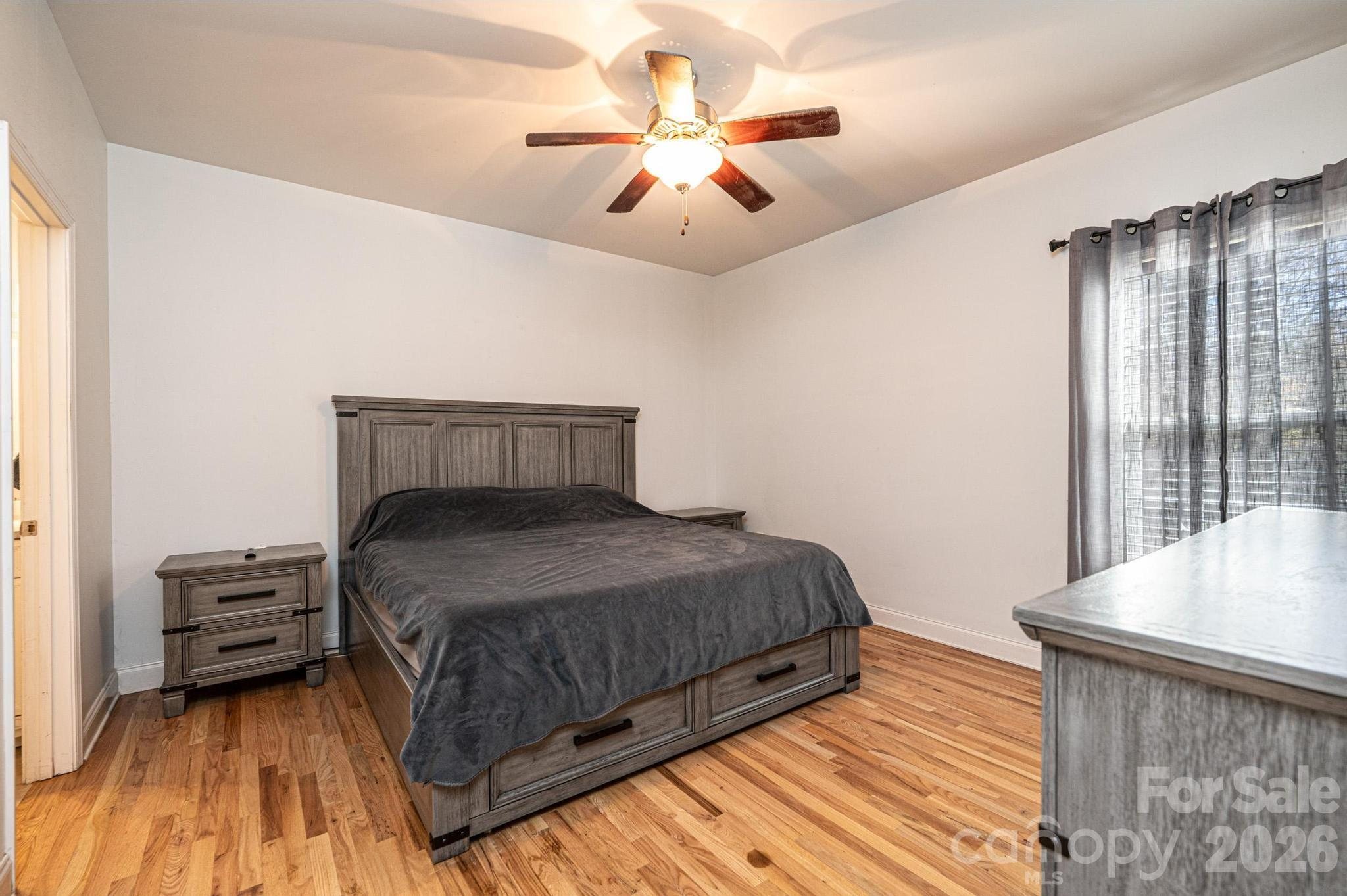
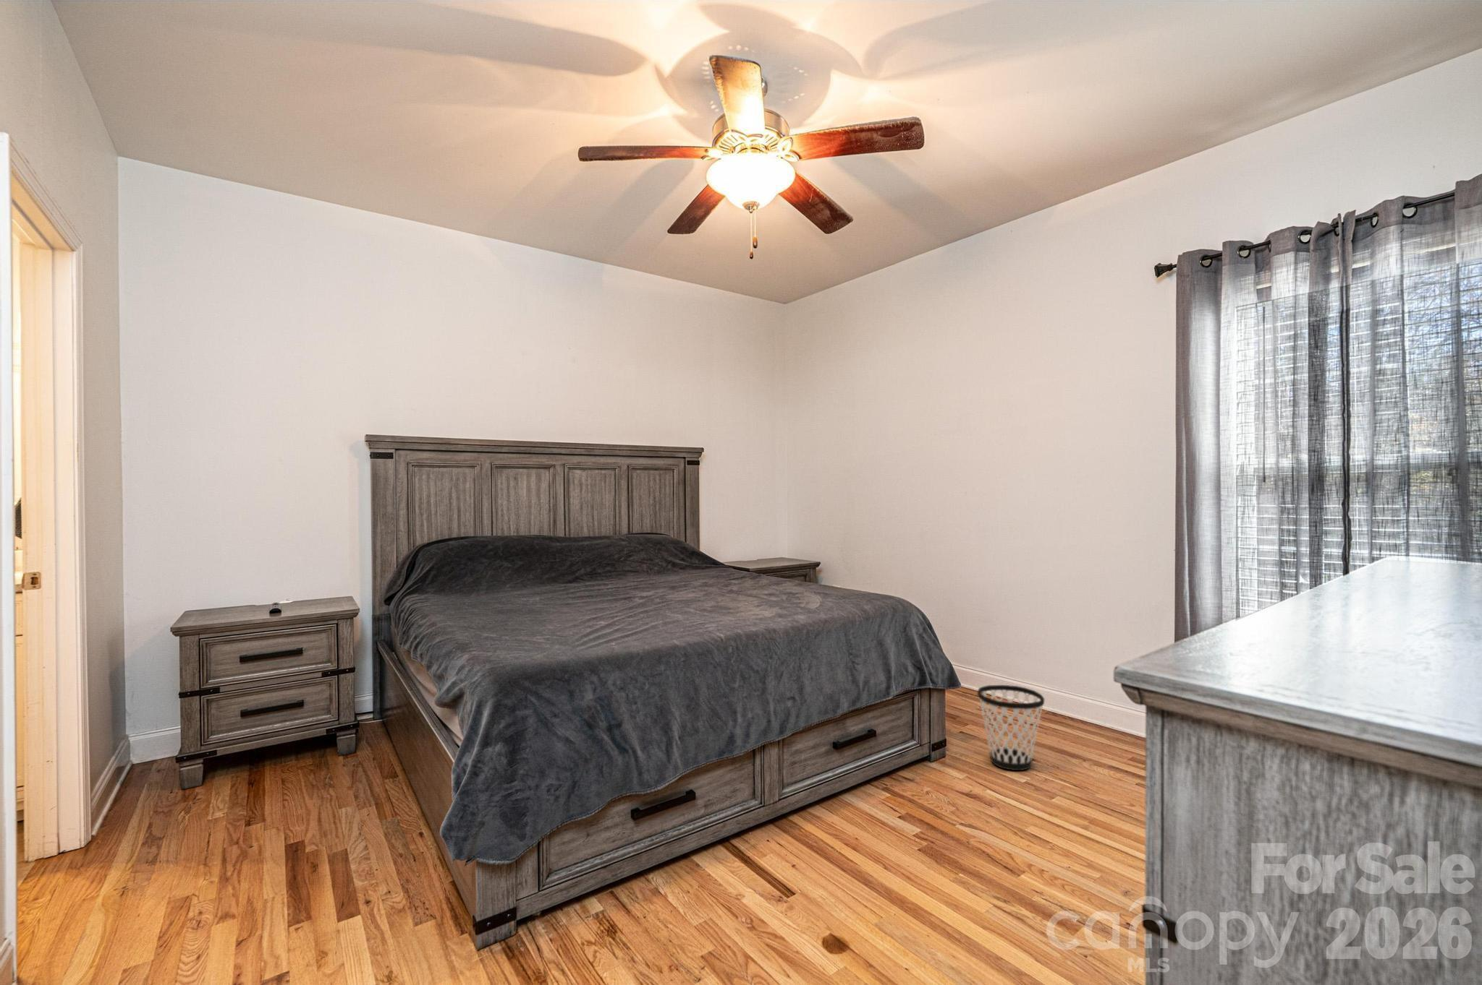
+ wastebasket [977,685,1045,771]
